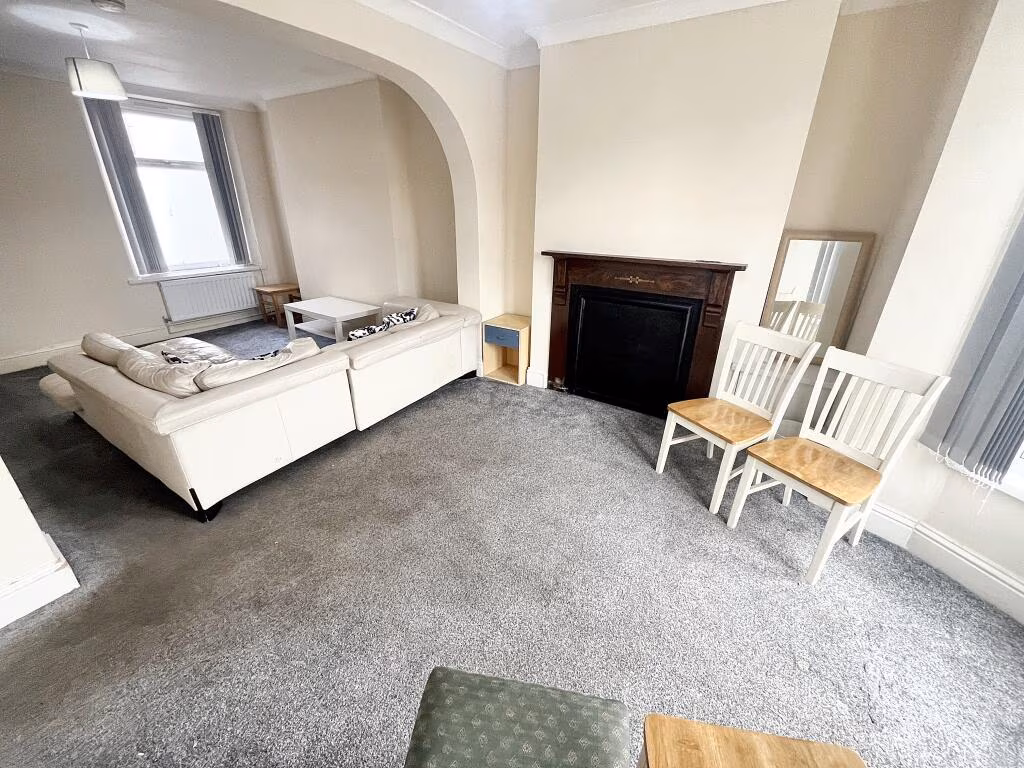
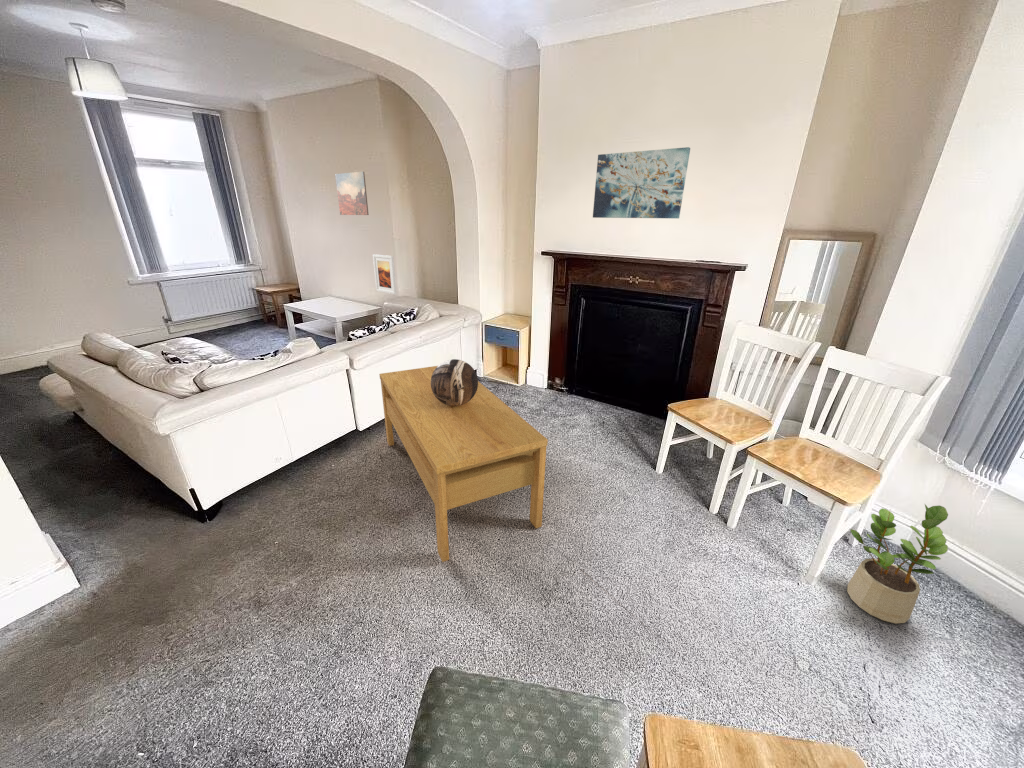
+ coffee table [378,365,549,563]
+ decorative bowl [431,358,479,406]
+ wall art [592,146,691,219]
+ wall art [334,171,370,216]
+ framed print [372,253,397,295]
+ potted plant [846,504,949,624]
